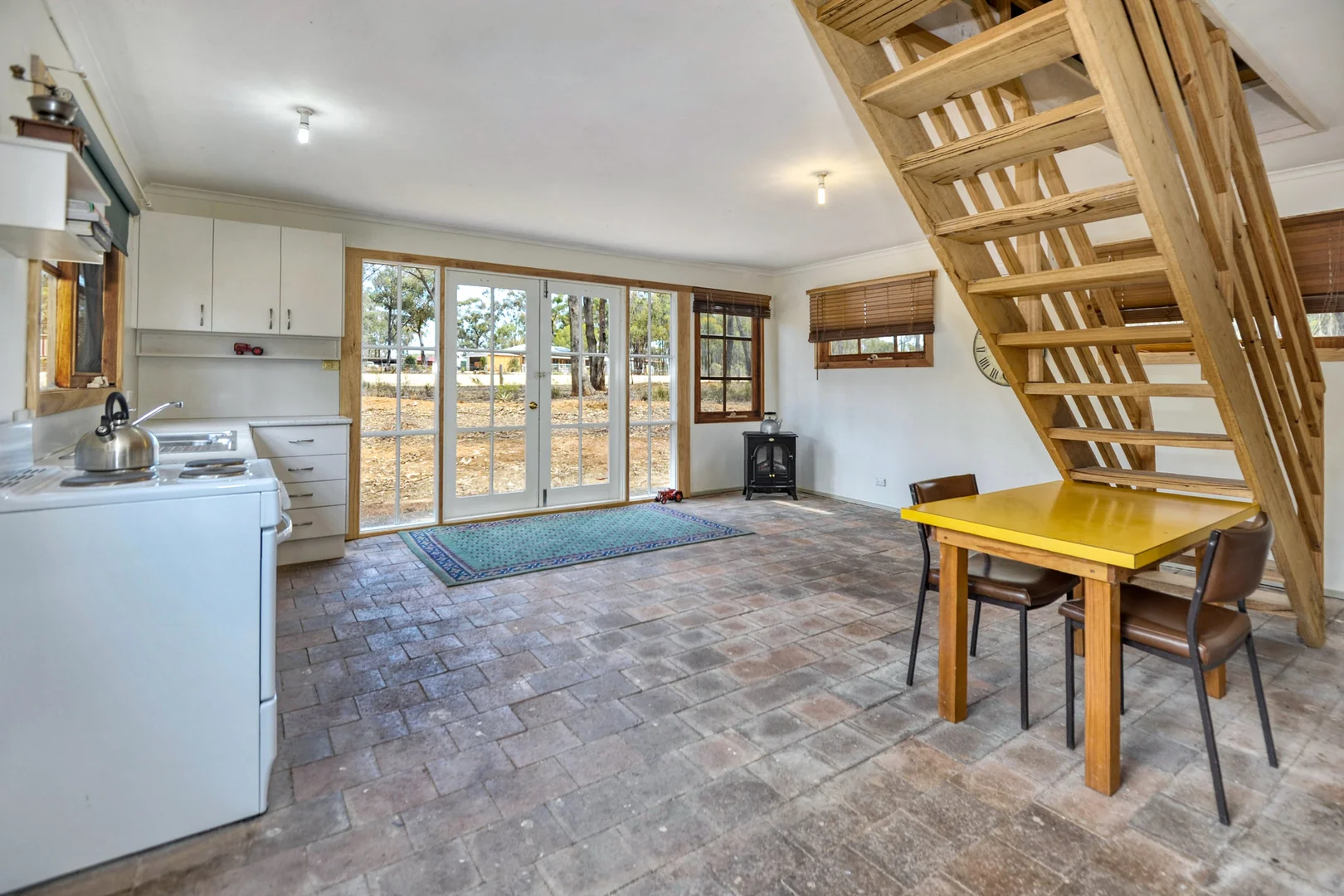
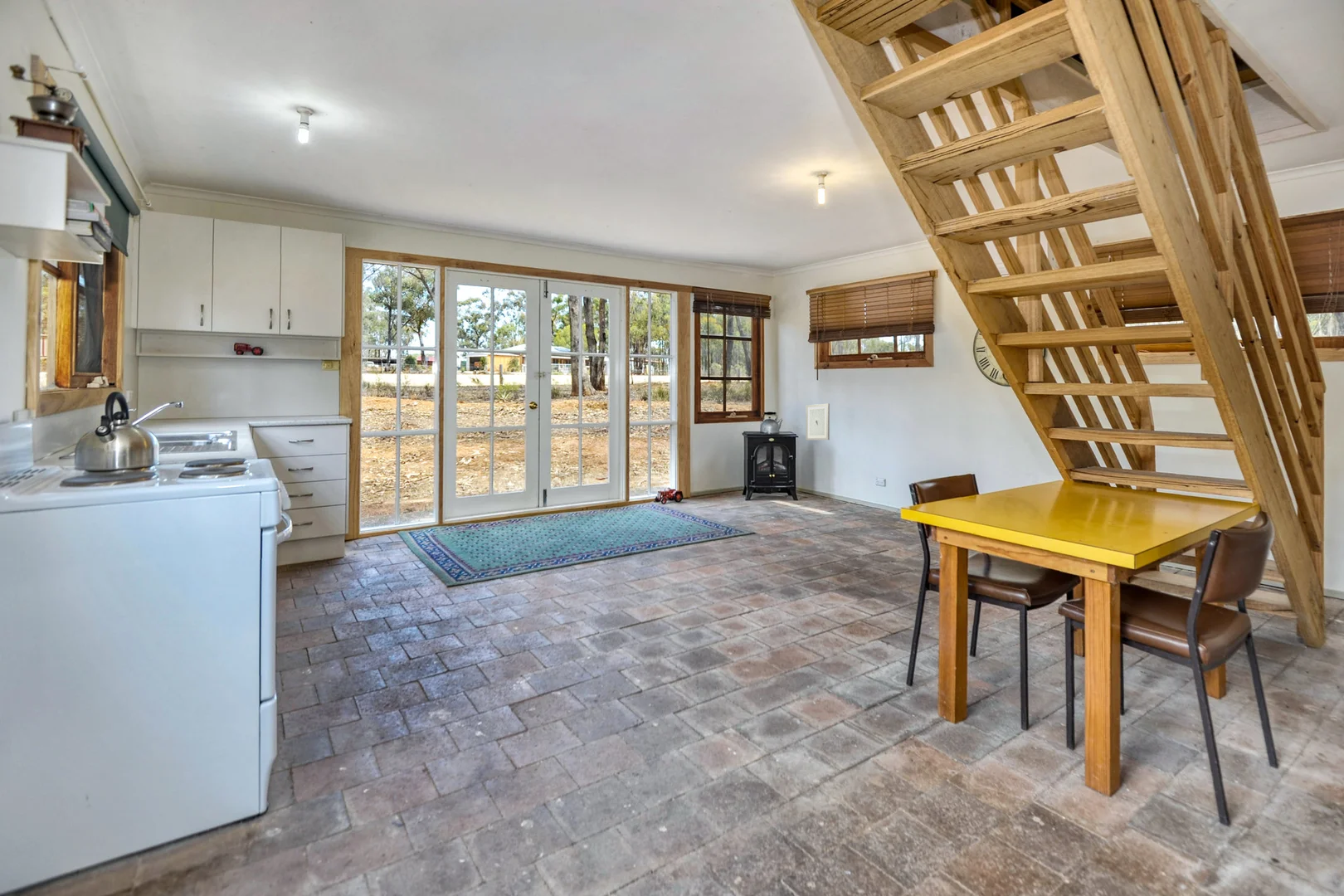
+ wall art [805,403,830,441]
